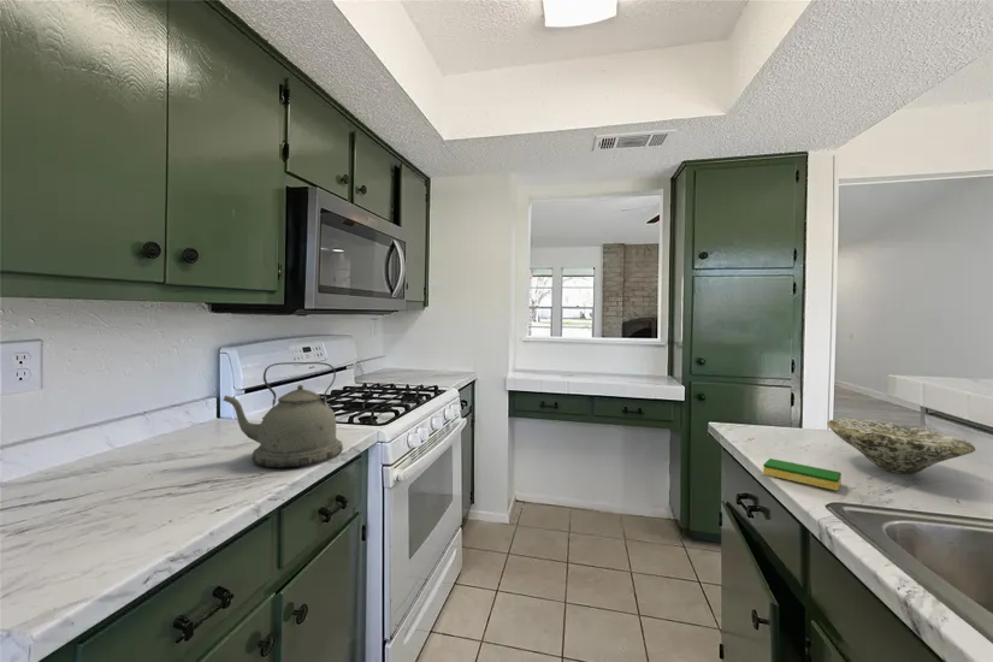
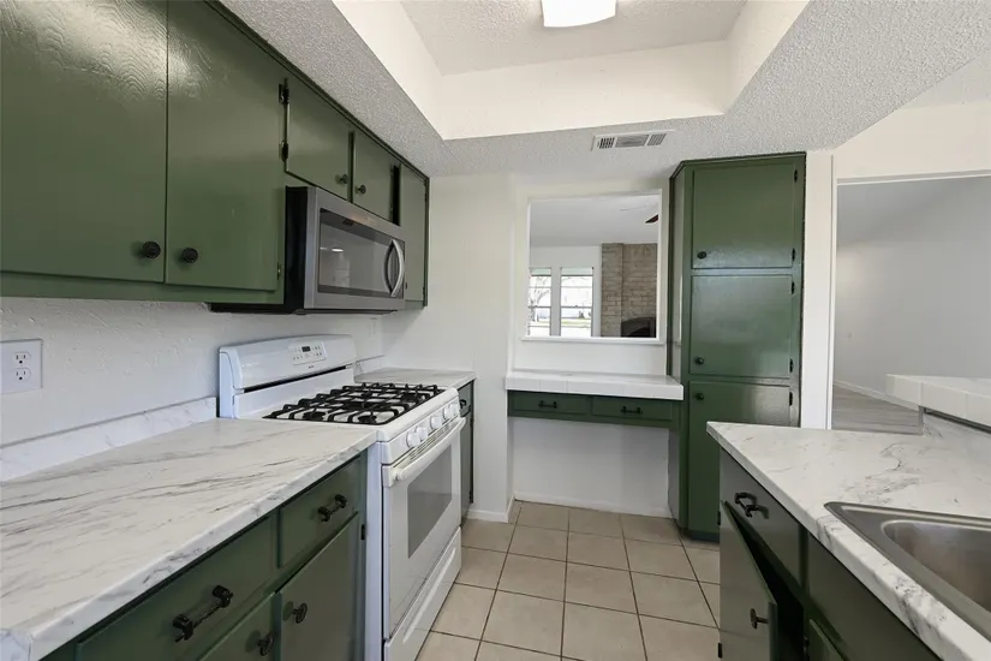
- bowl [826,416,976,475]
- kettle [221,361,344,468]
- dish sponge [762,457,843,491]
